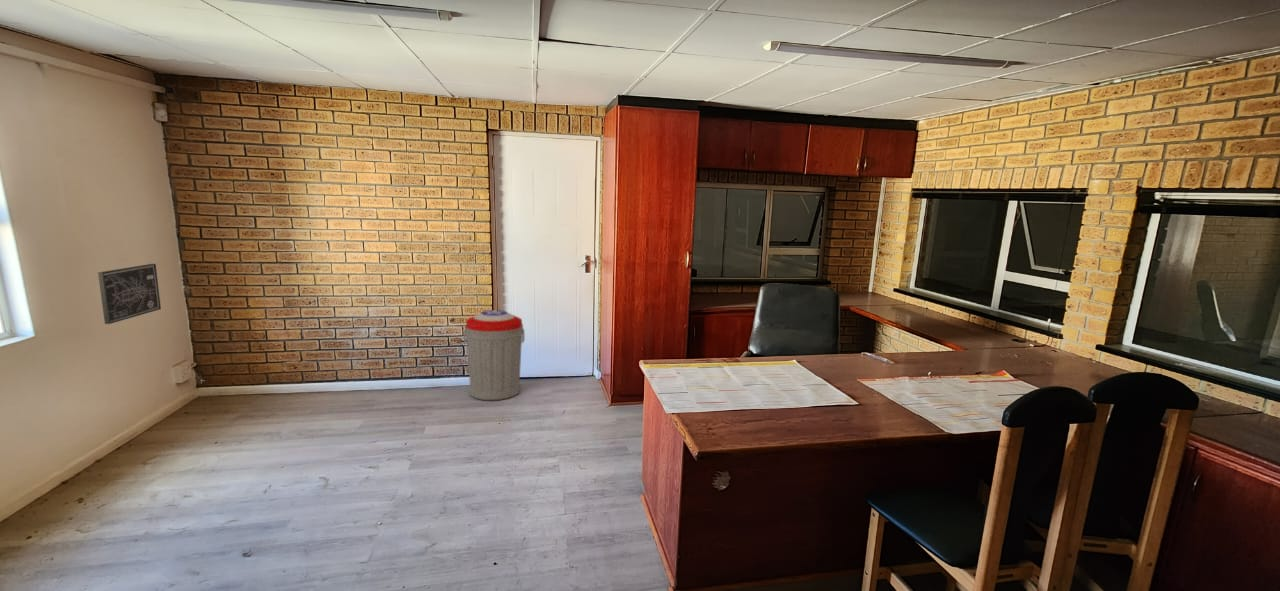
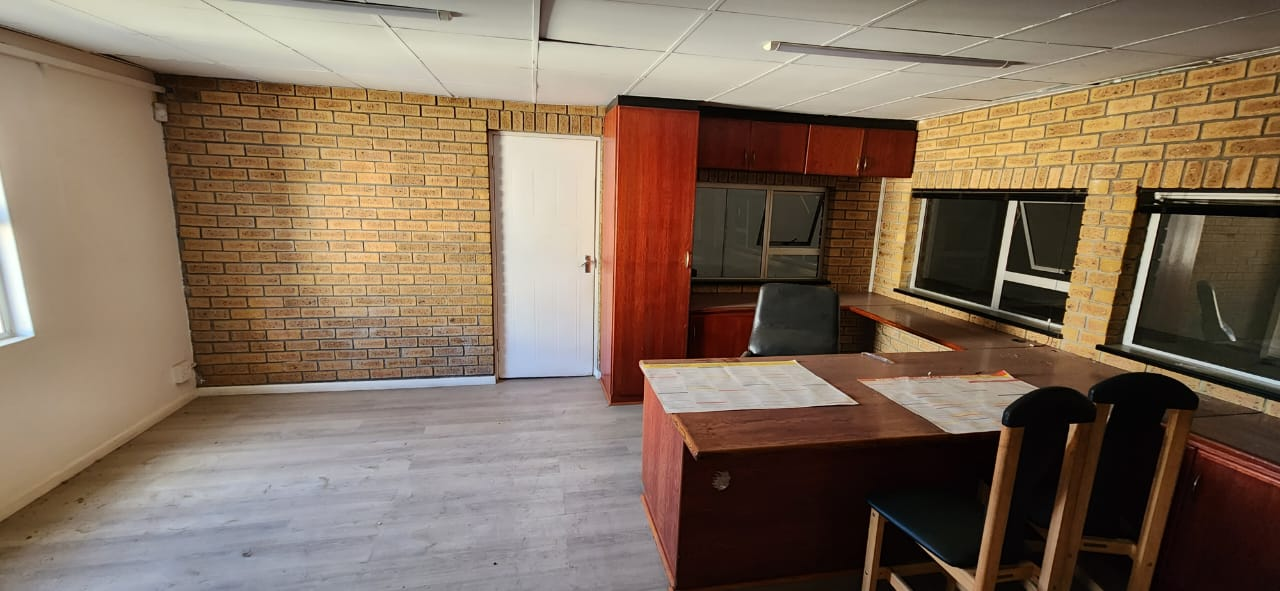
- wall art [97,263,162,325]
- trash can [463,309,526,401]
